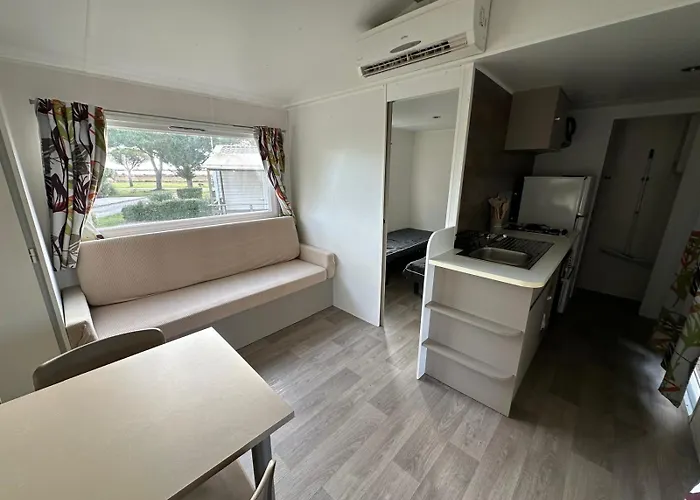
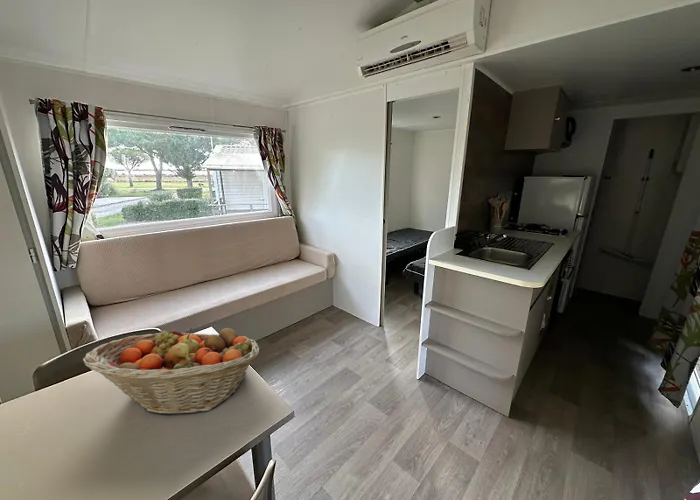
+ fruit basket [82,327,260,416]
